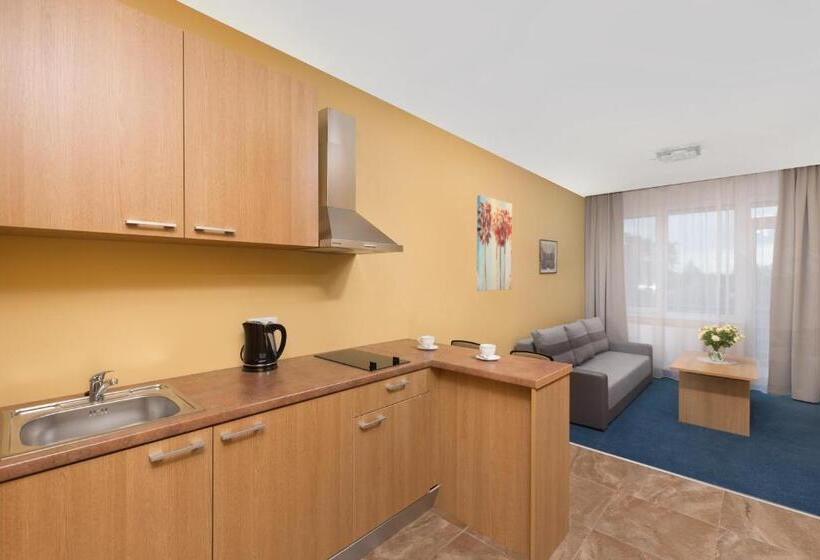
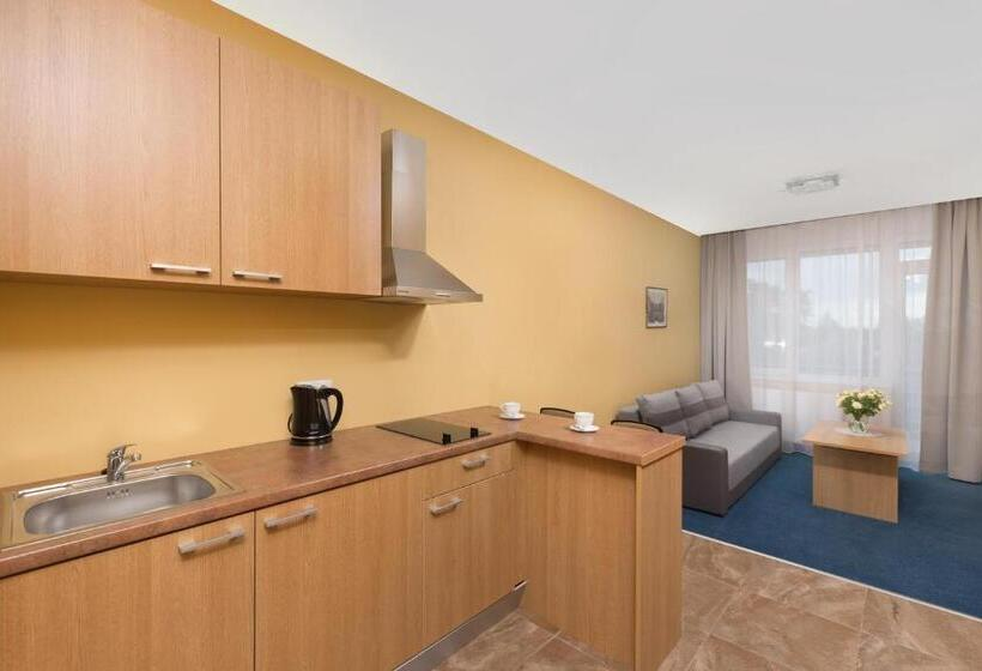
- wall art [476,194,513,292]
